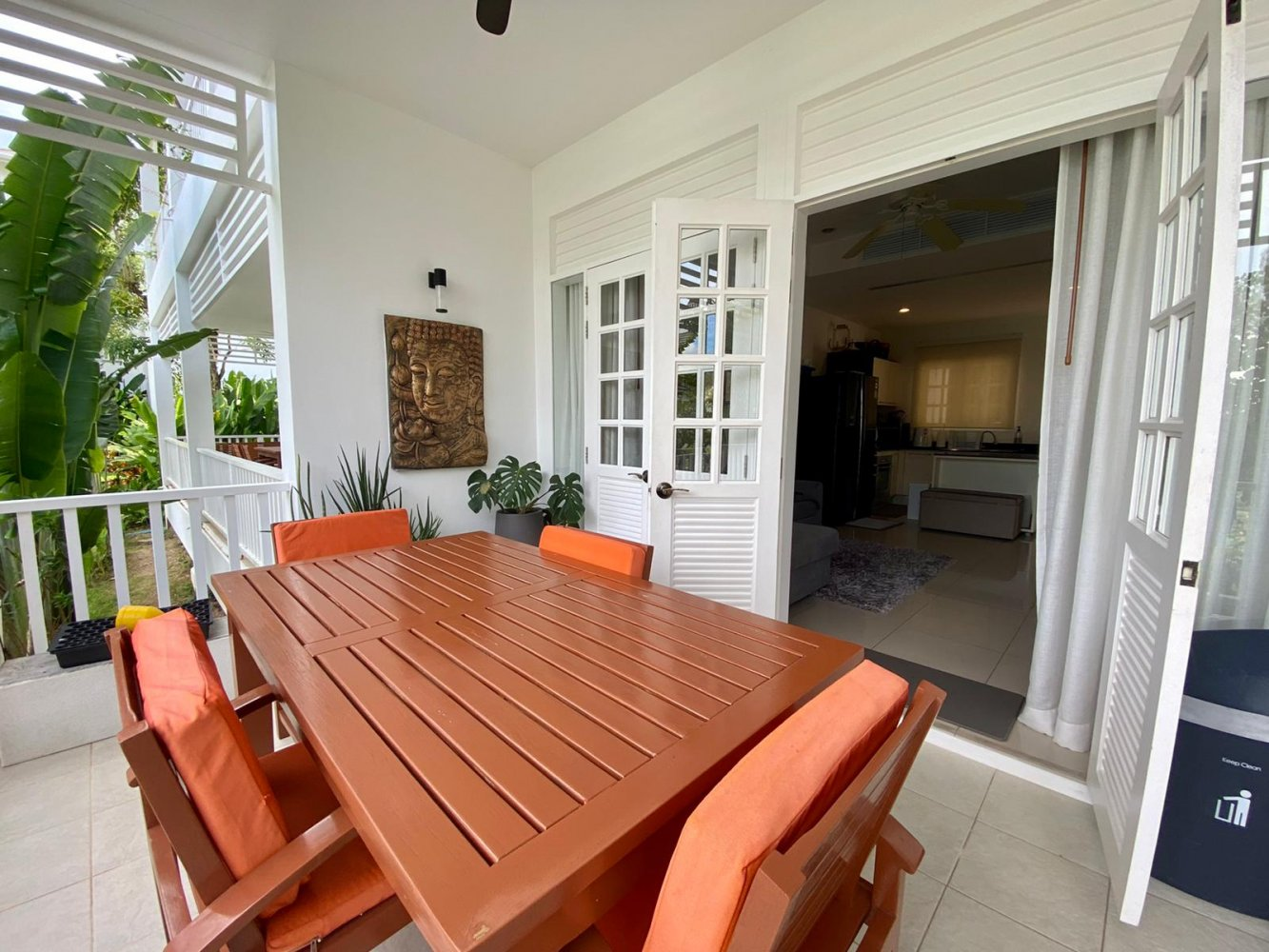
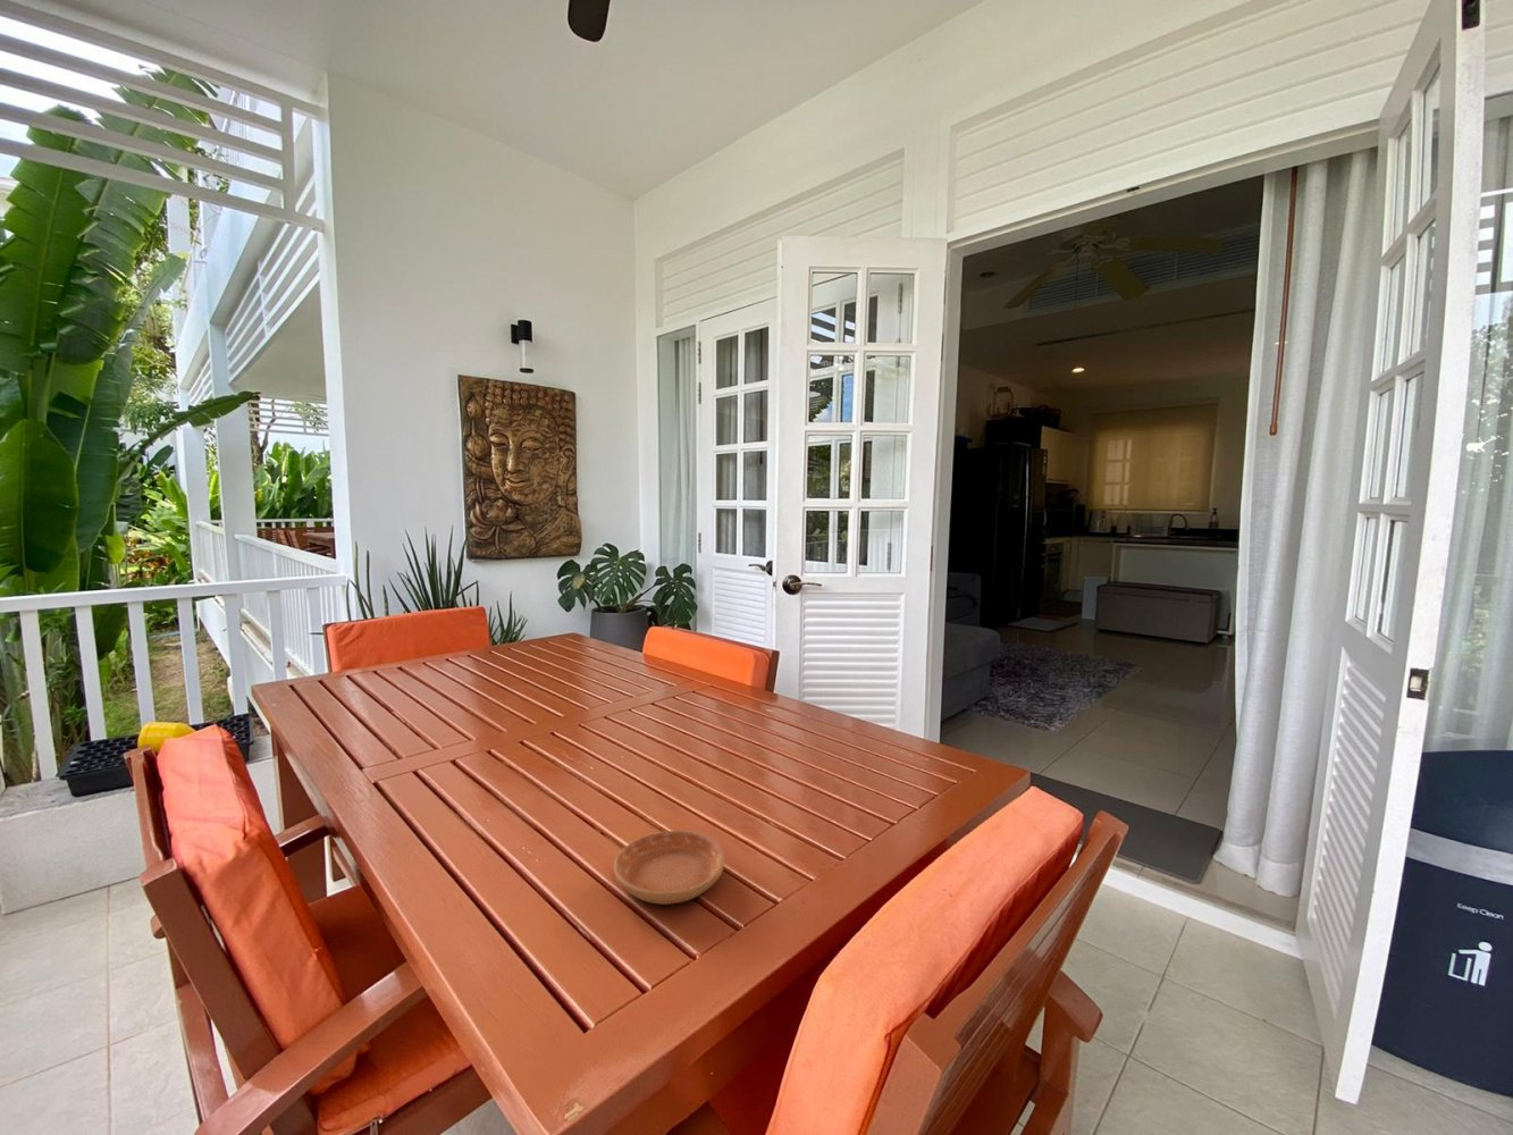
+ saucer [613,830,725,906]
